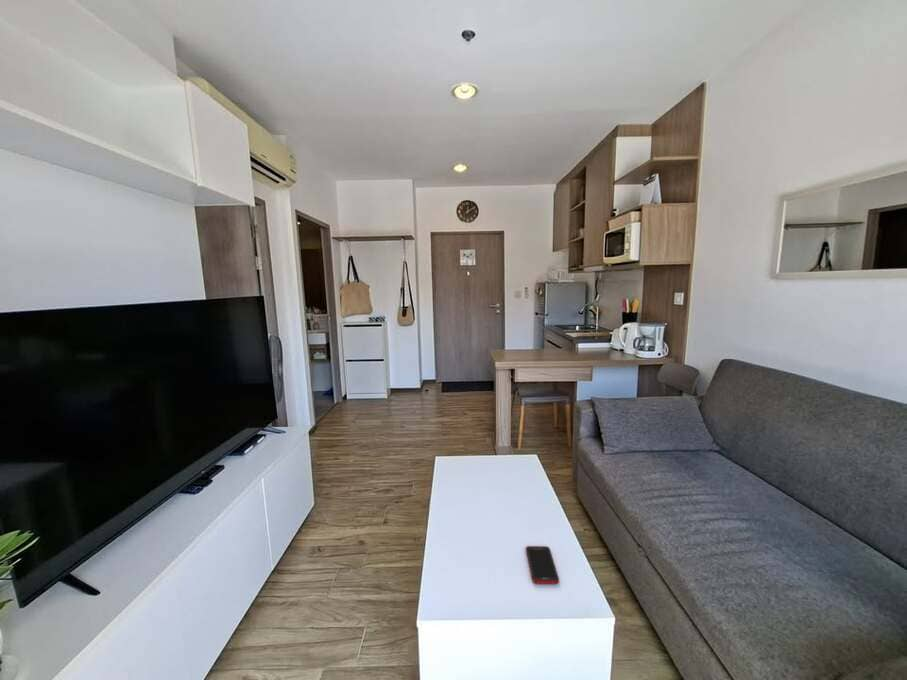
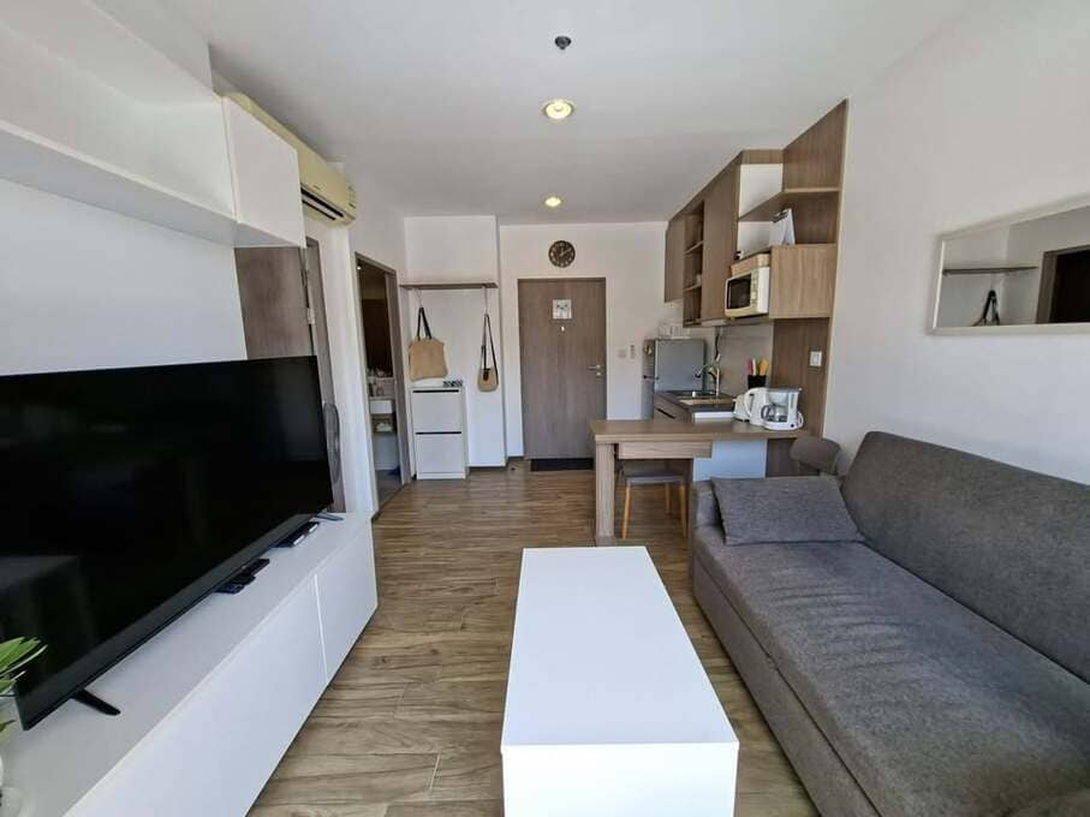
- cell phone [525,545,560,585]
